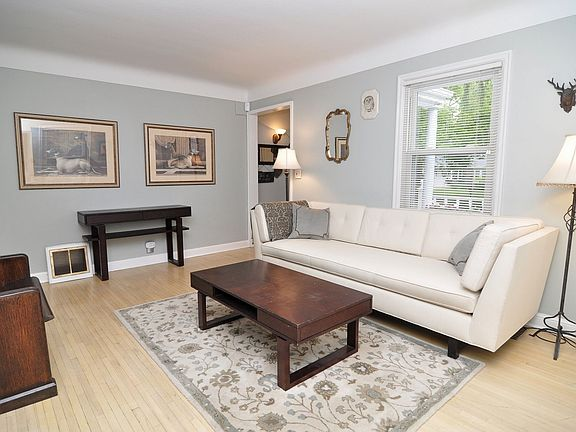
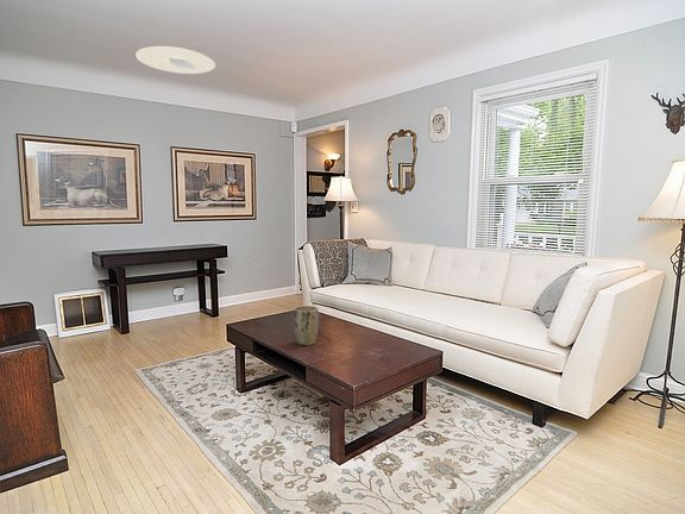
+ plant pot [293,305,320,346]
+ ceiling light [134,45,216,75]
